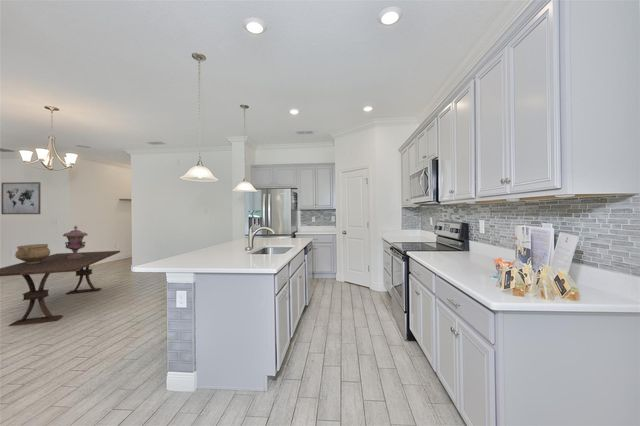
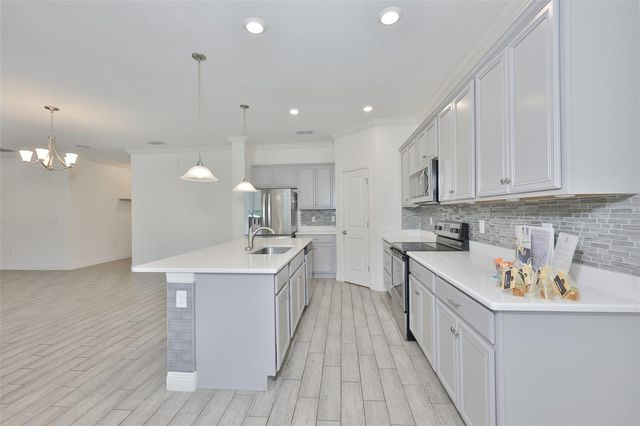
- dining table [0,250,121,327]
- decorative urn [62,225,89,259]
- wall art [0,181,42,215]
- ceramic pot [14,243,51,264]
